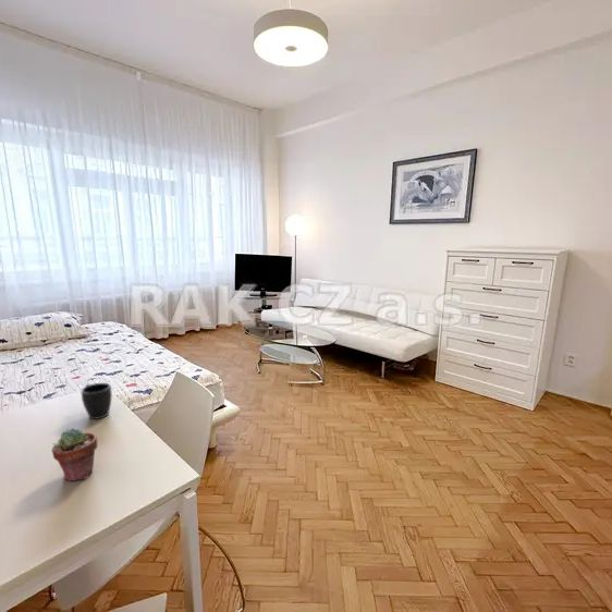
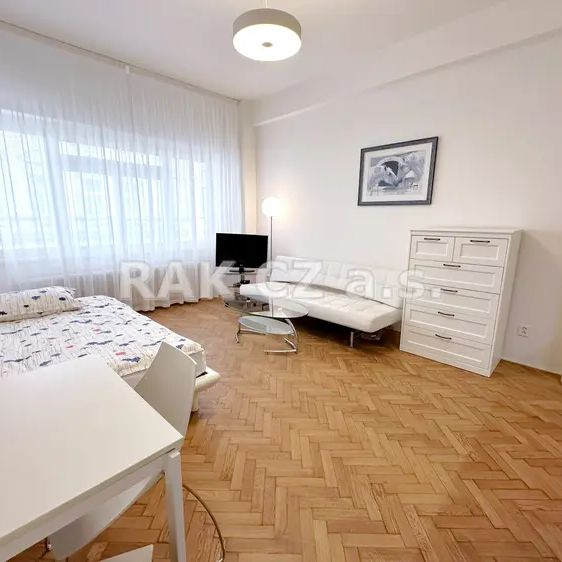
- mug [79,382,113,420]
- potted succulent [50,427,98,482]
